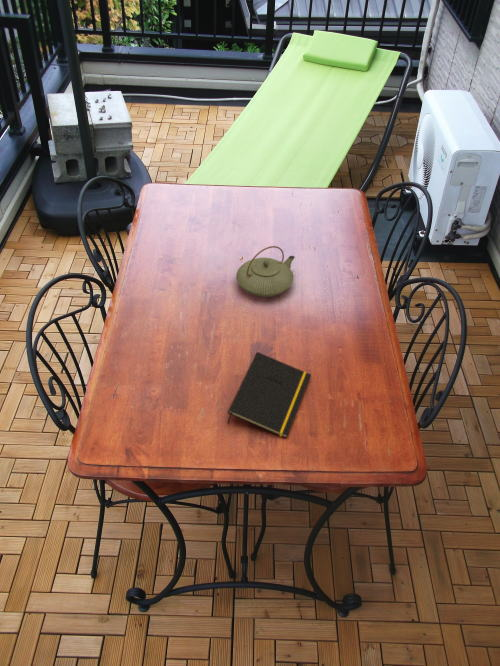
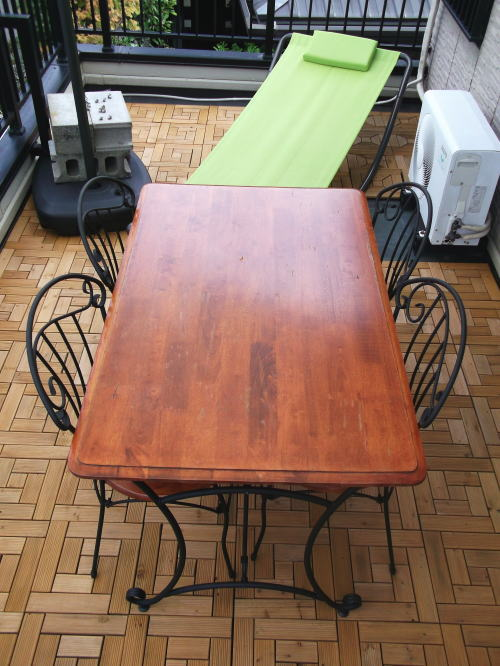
- teapot [235,245,296,298]
- notepad [227,351,312,439]
